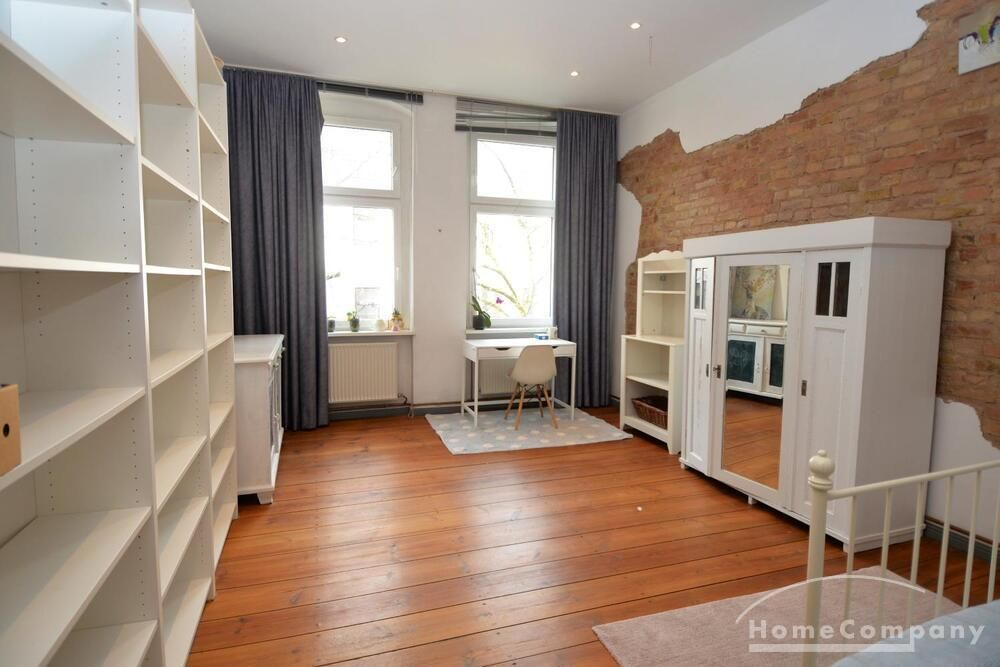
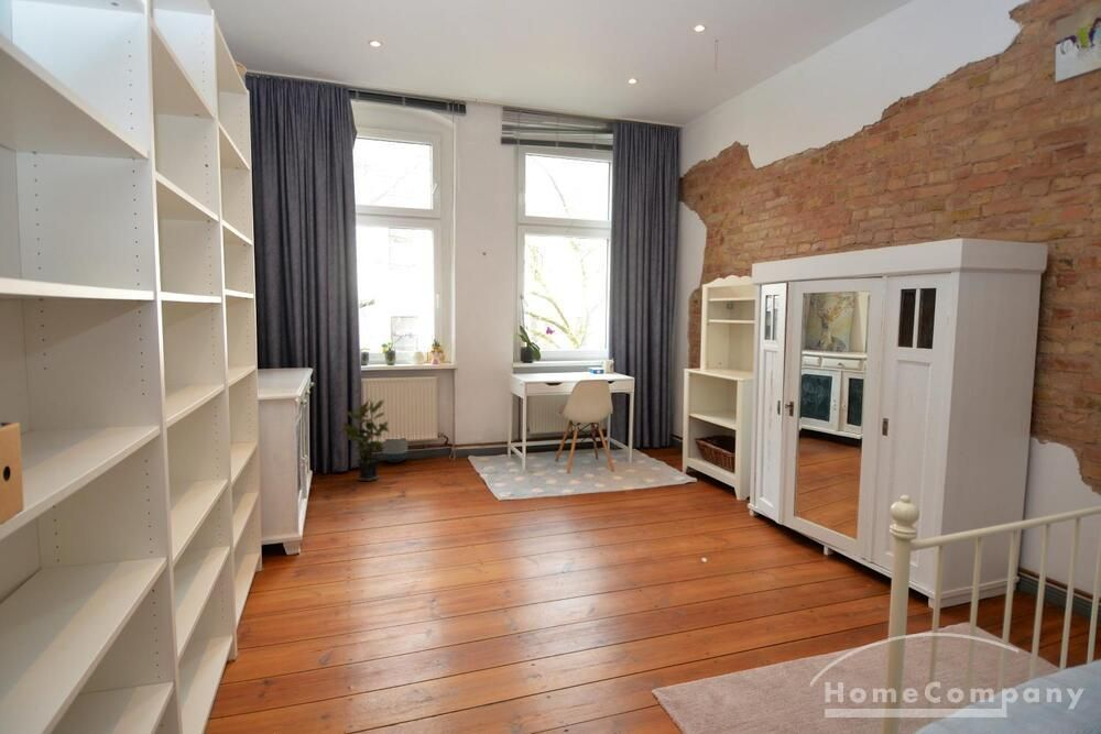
+ planter [381,437,408,464]
+ potted plant [341,398,390,482]
